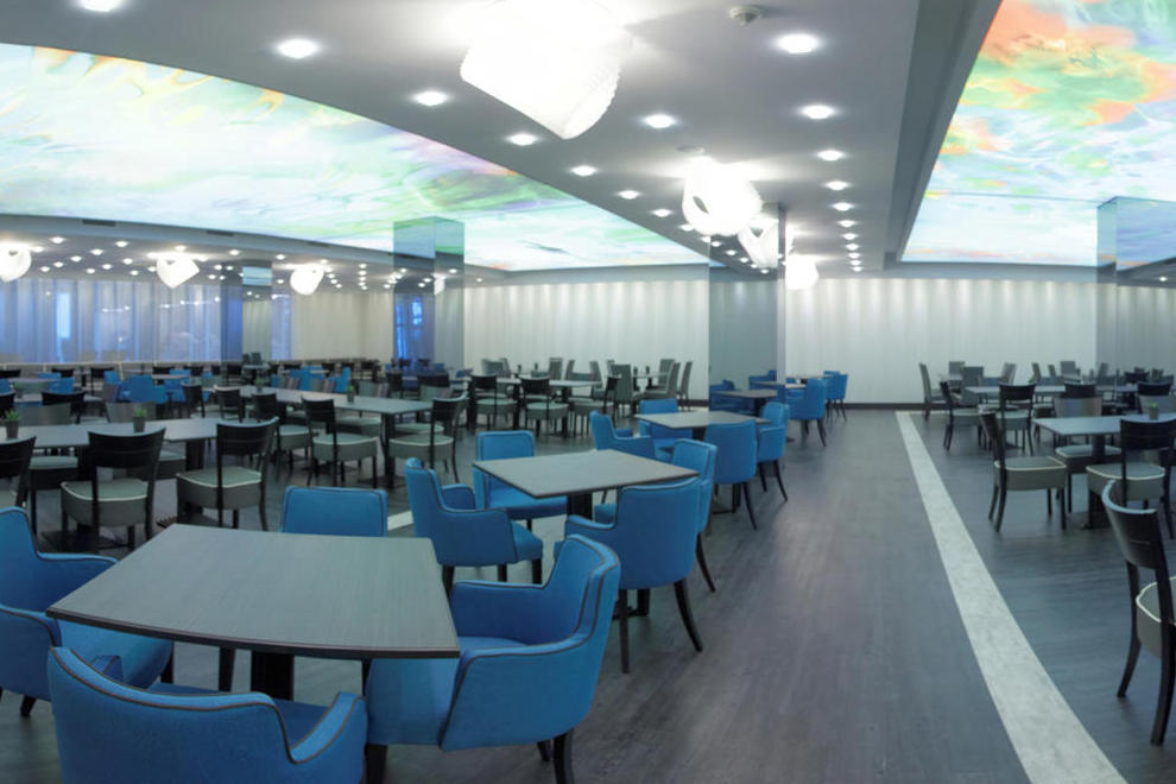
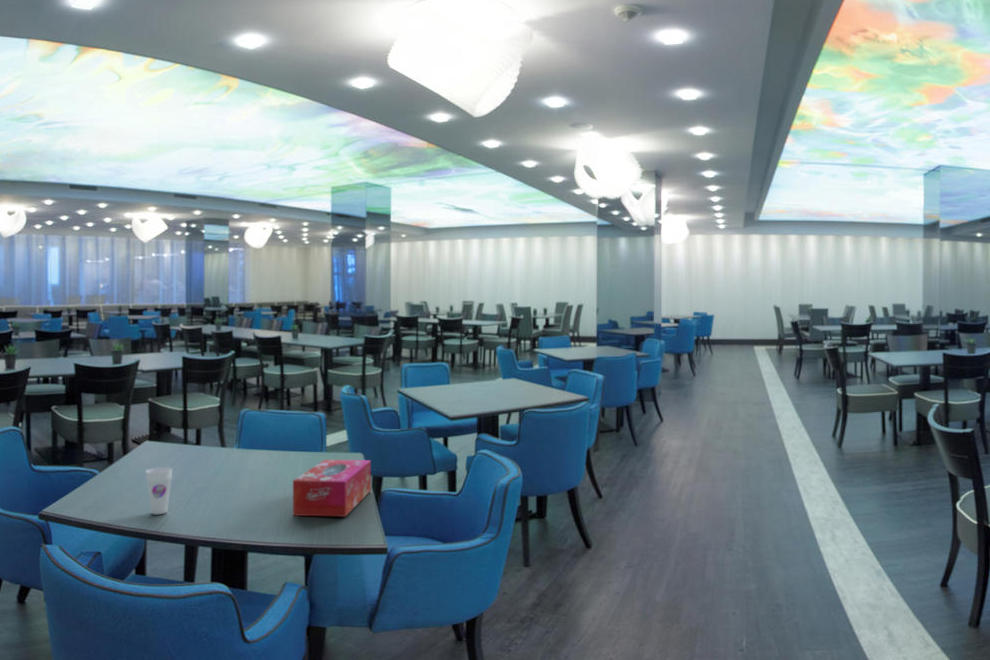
+ tissue box [292,459,372,518]
+ cup [145,467,173,515]
